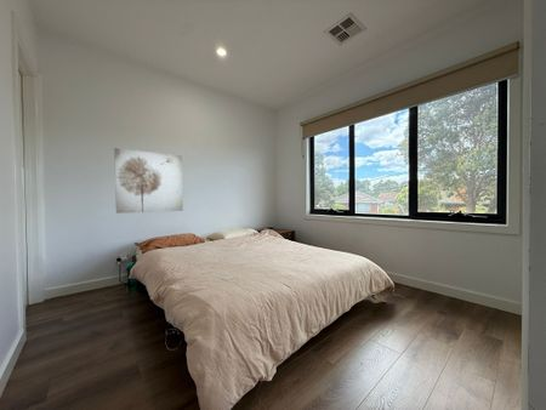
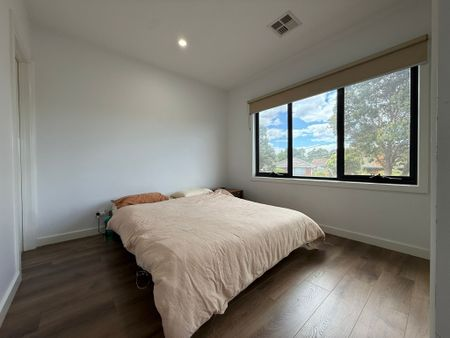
- wall art [113,147,184,215]
